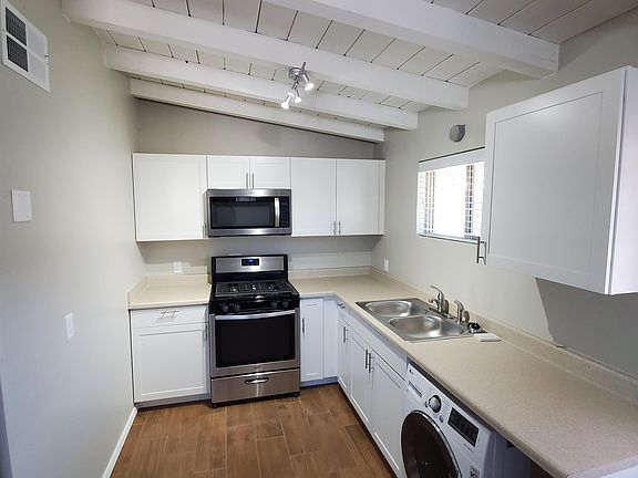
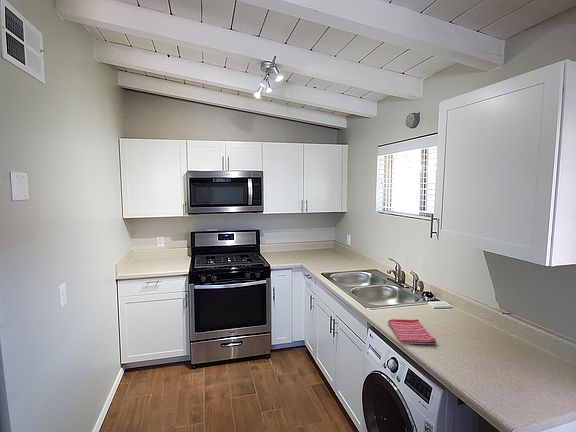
+ dish towel [387,318,438,345]
